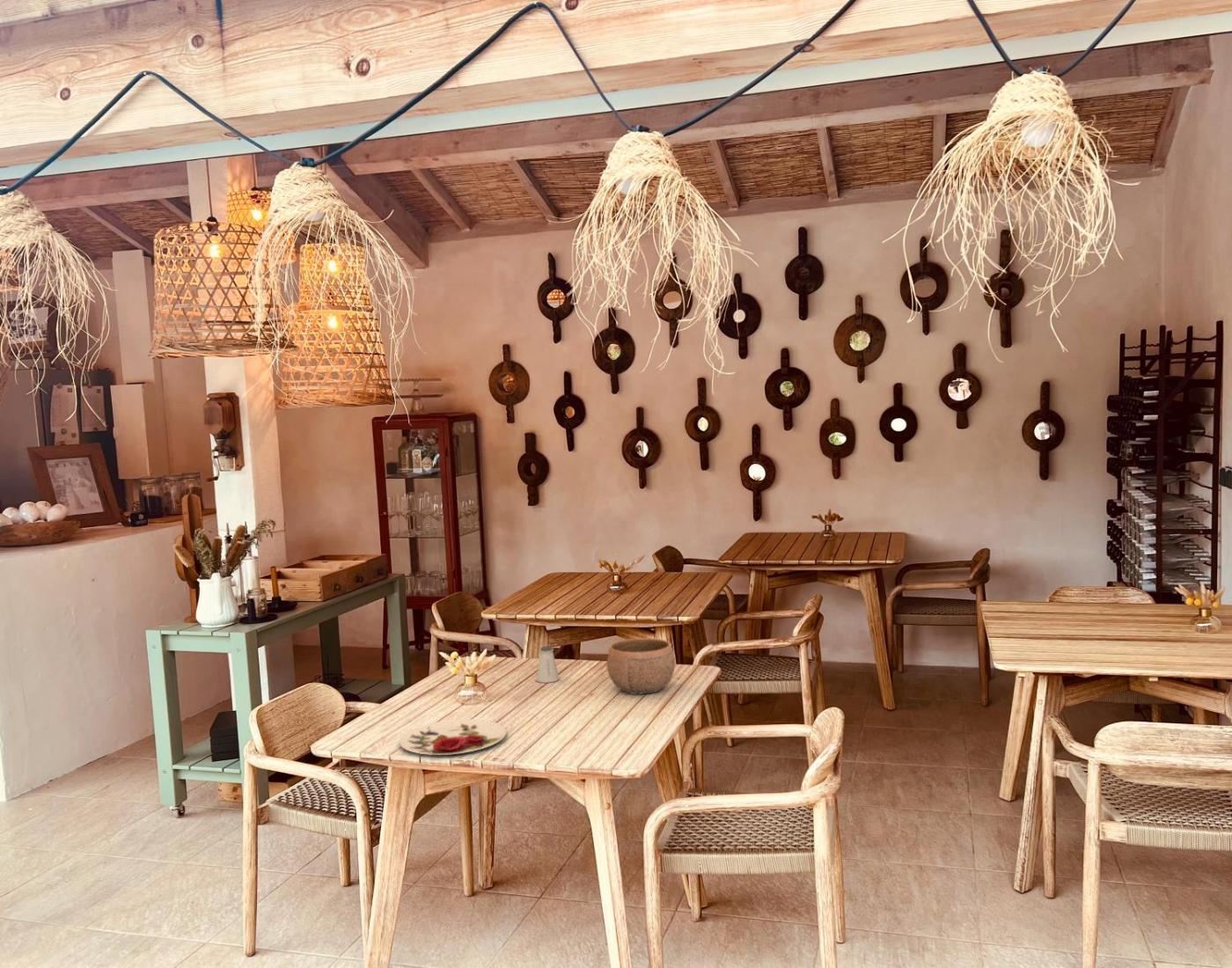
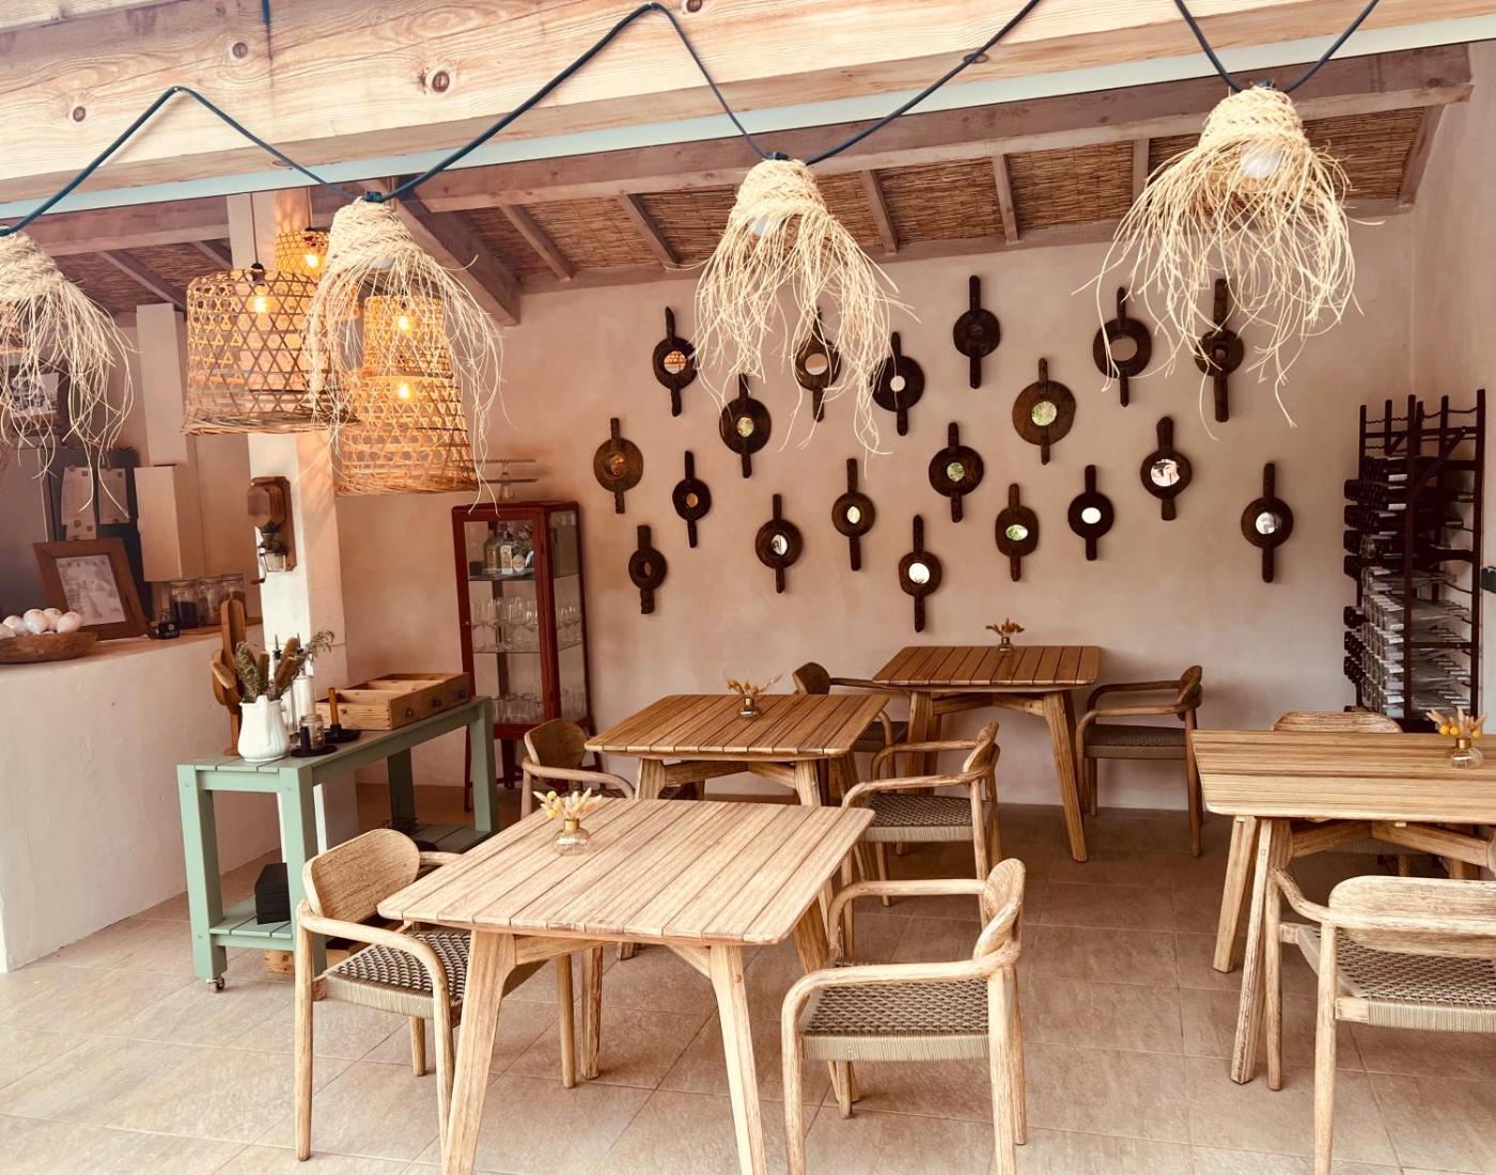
- plate [399,718,508,756]
- saltshaker [535,645,561,684]
- bowl [606,637,676,695]
